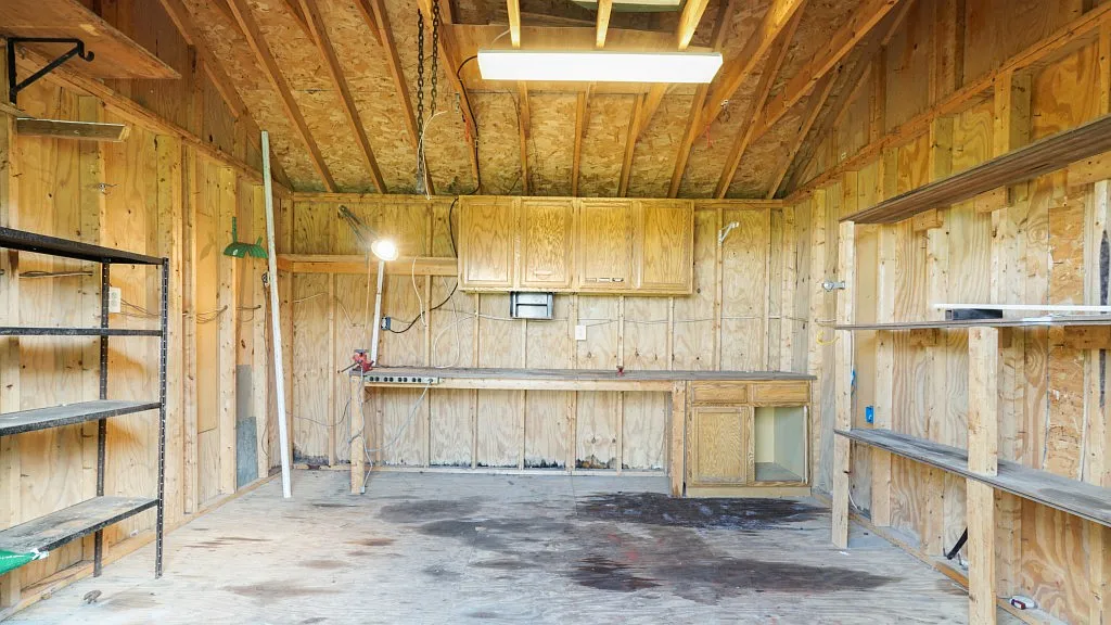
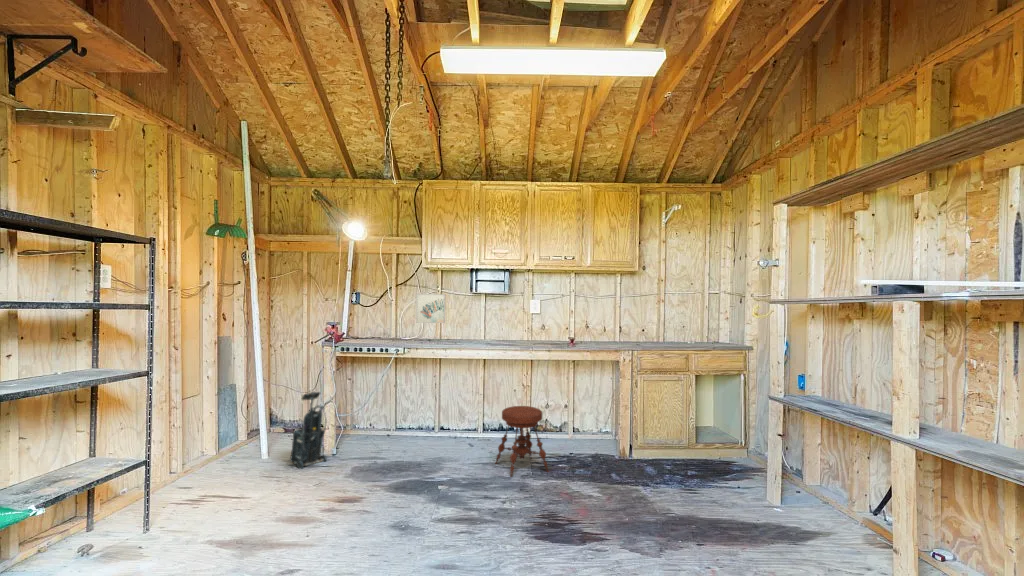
+ vacuum cleaner [289,391,328,470]
+ wall art [415,293,446,324]
+ stool [494,405,550,479]
